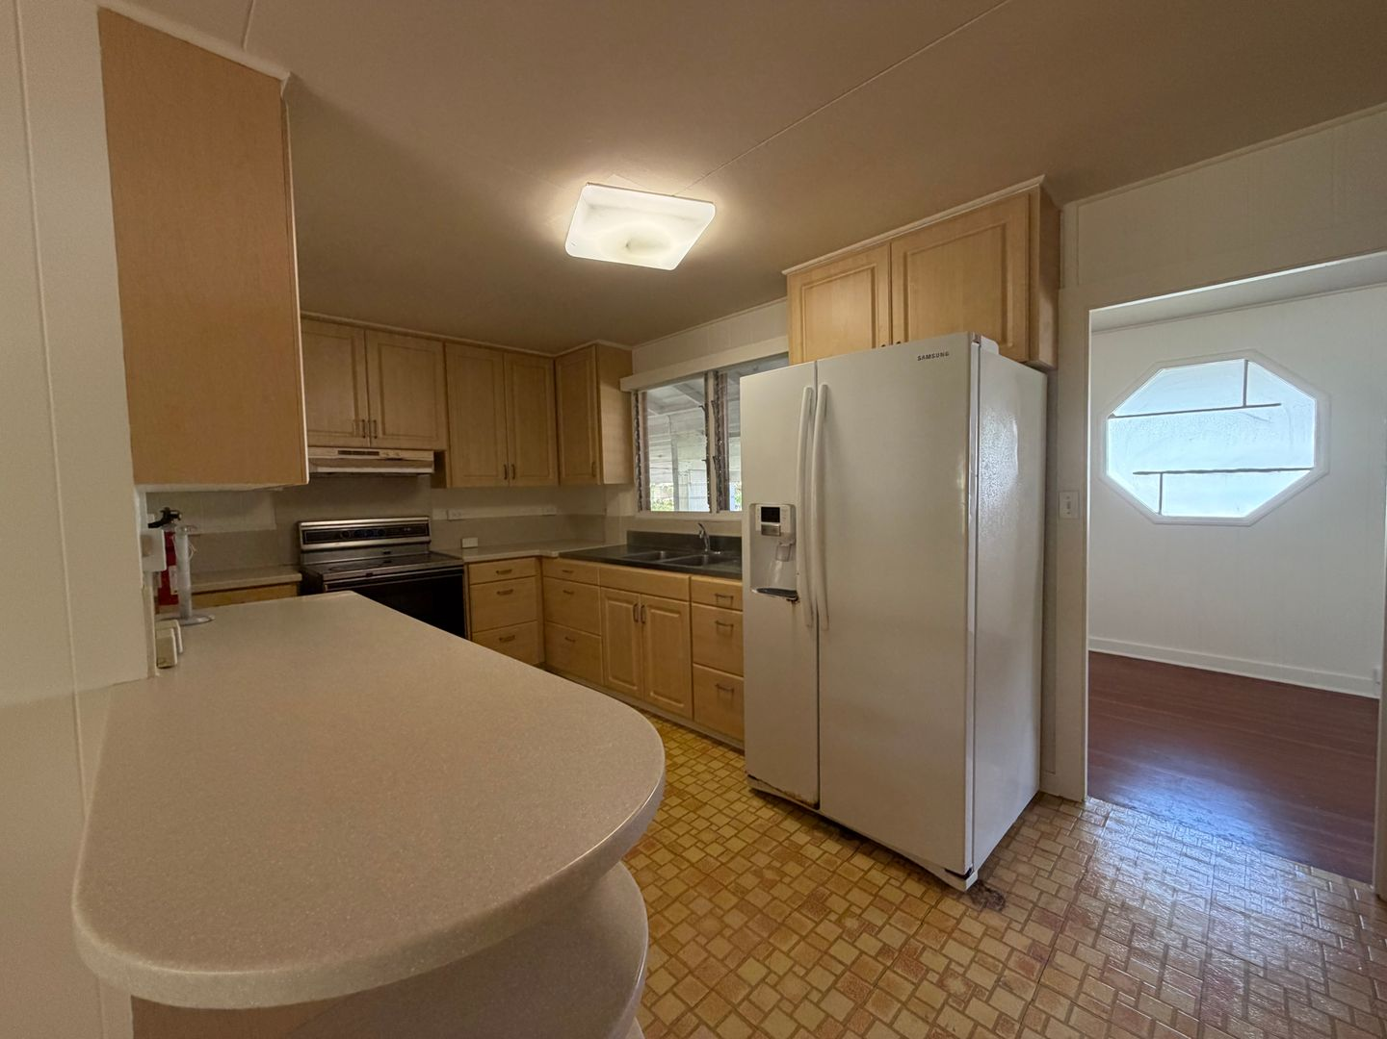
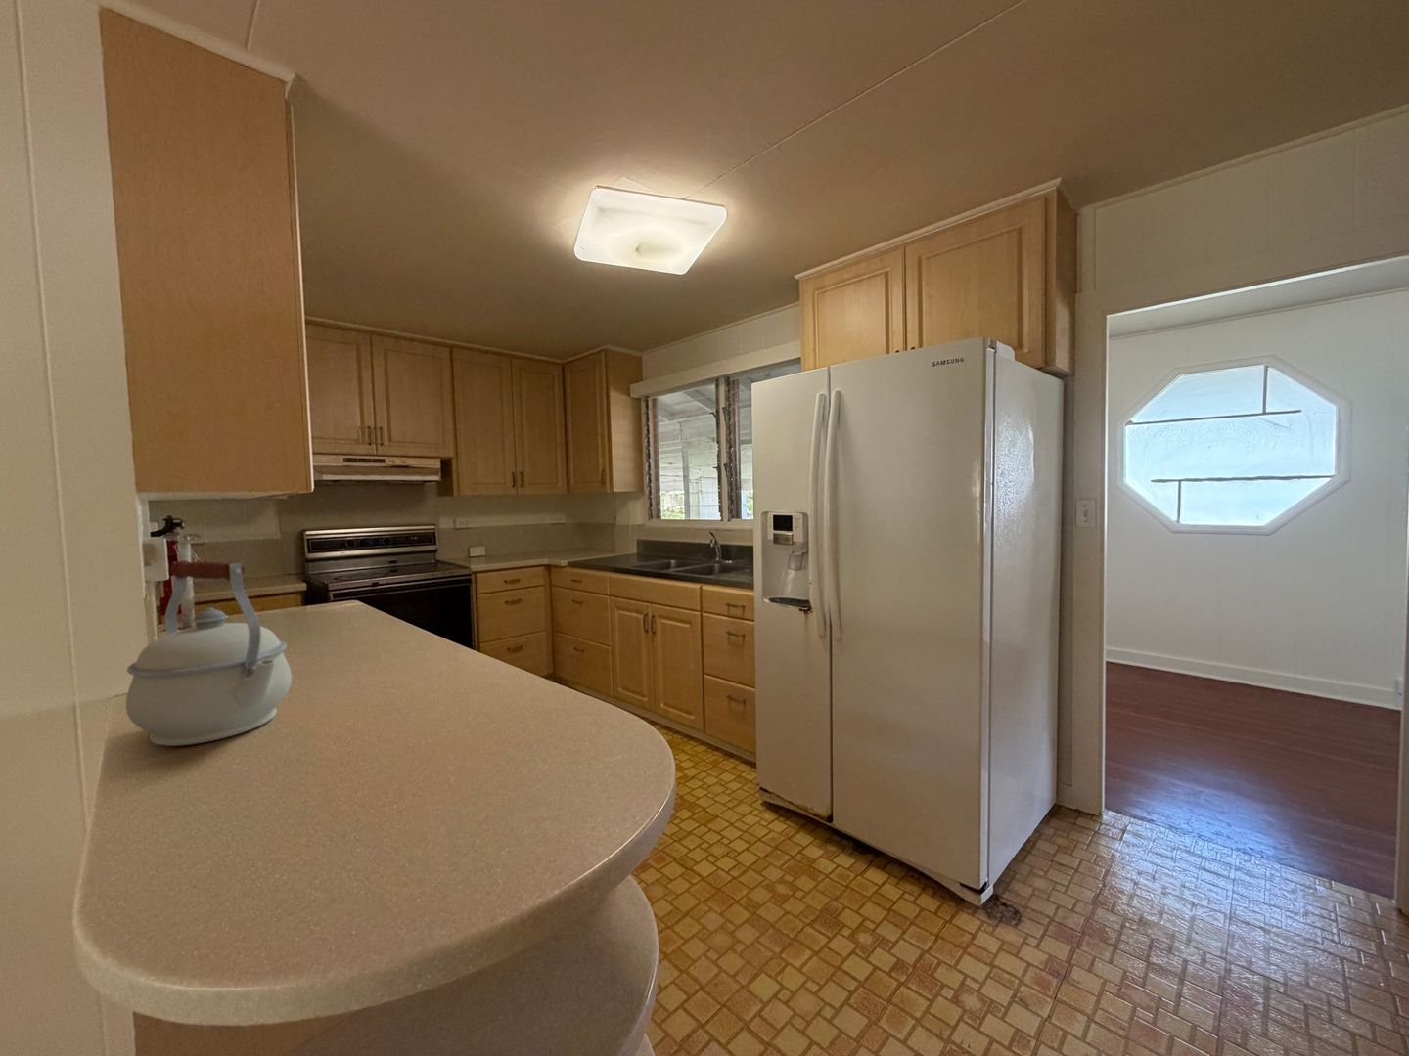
+ kettle [125,559,293,747]
